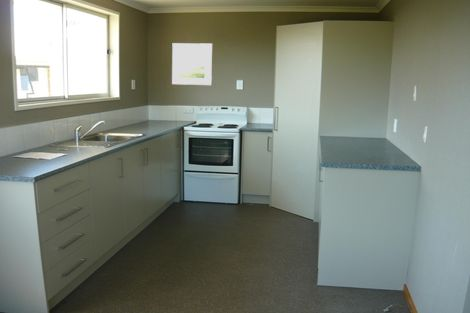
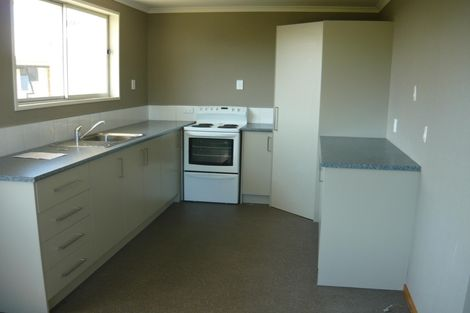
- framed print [171,42,213,86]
